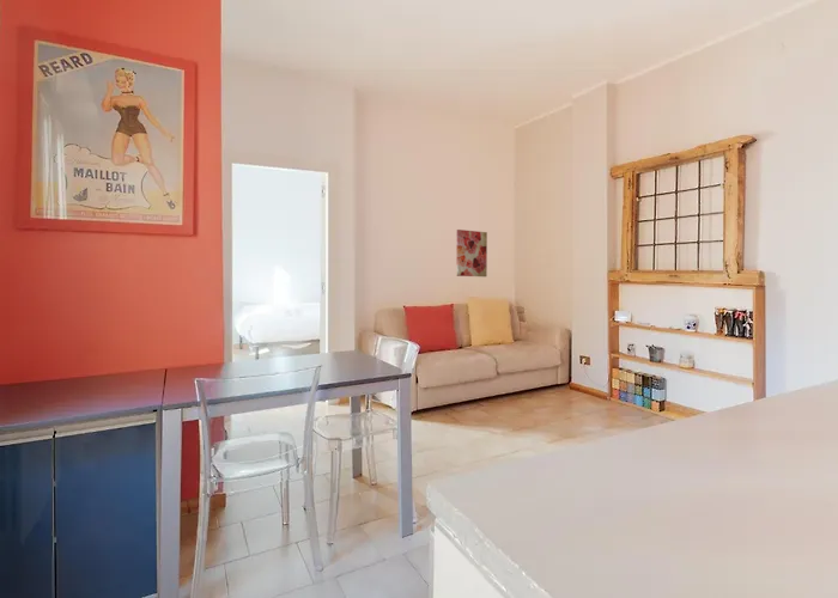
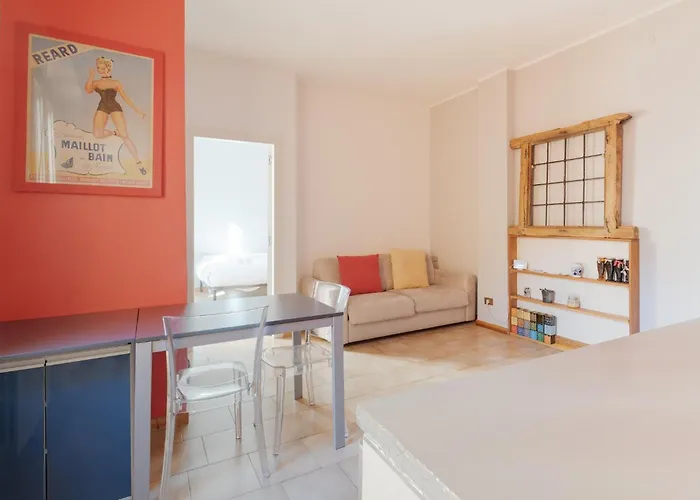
- wall art [455,228,488,277]
